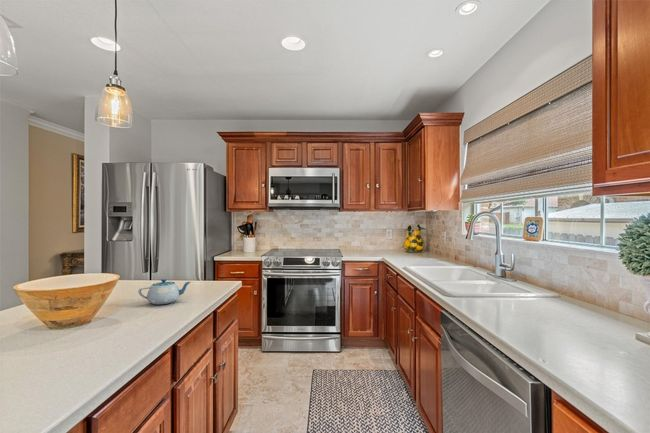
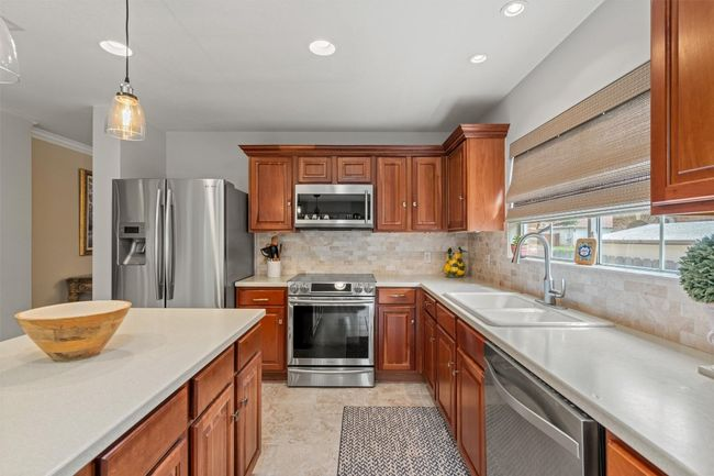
- chinaware [137,278,191,306]
